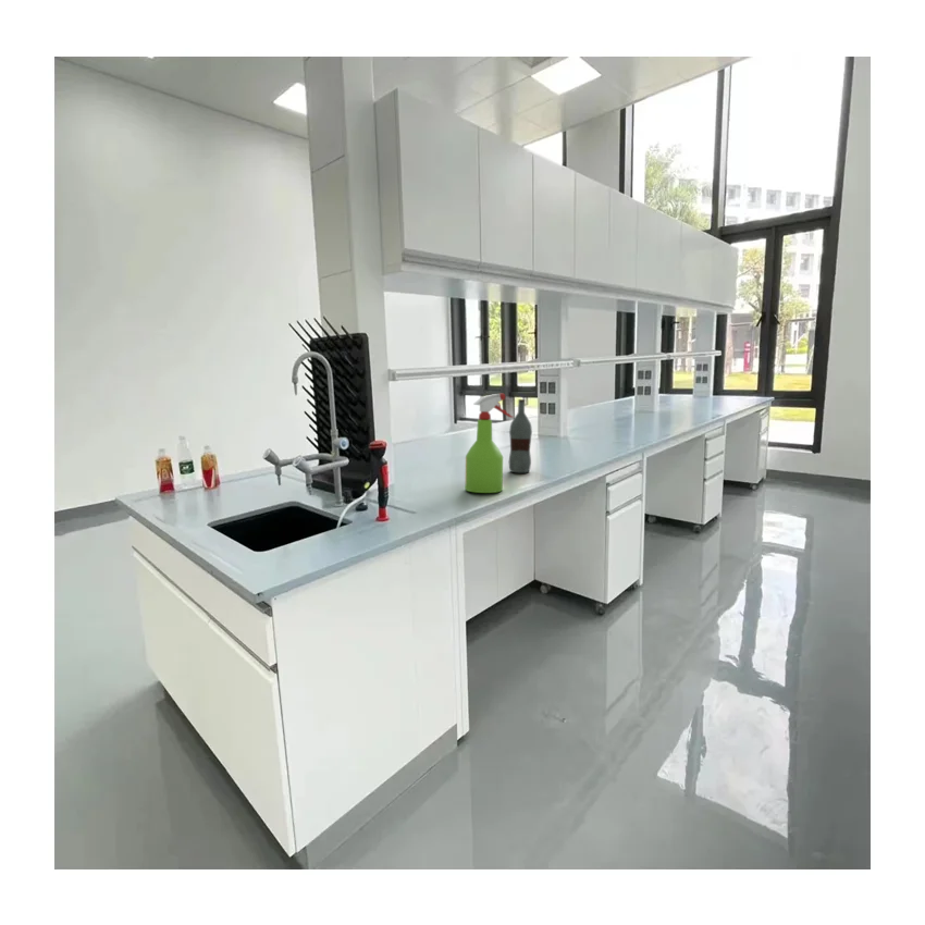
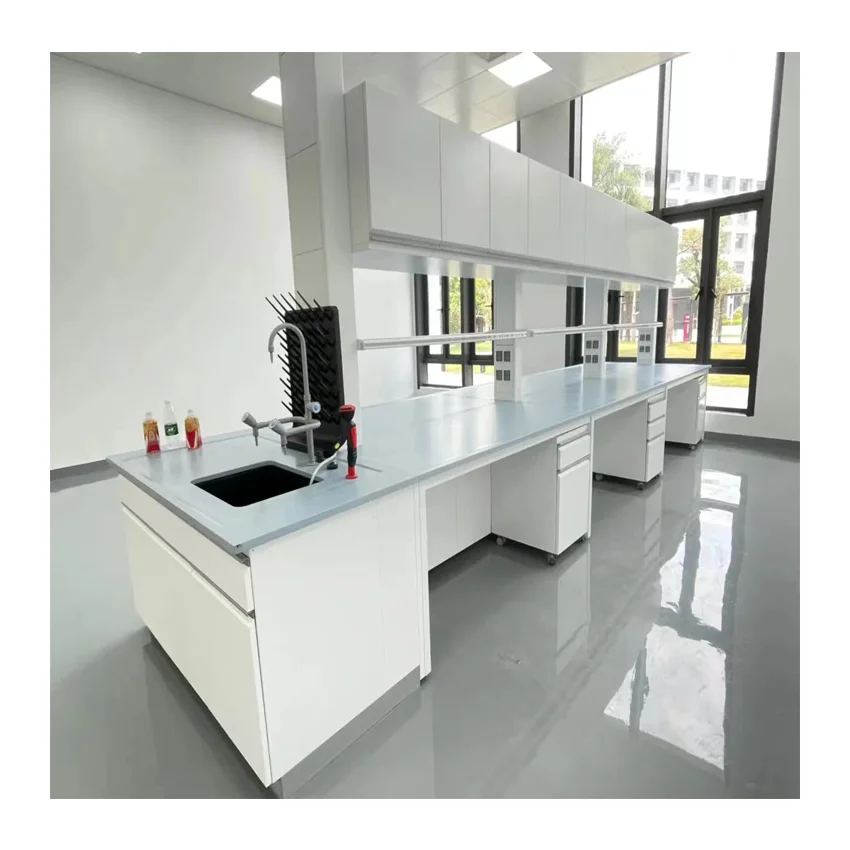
- bottle [508,398,533,473]
- spray bottle [464,393,514,494]
